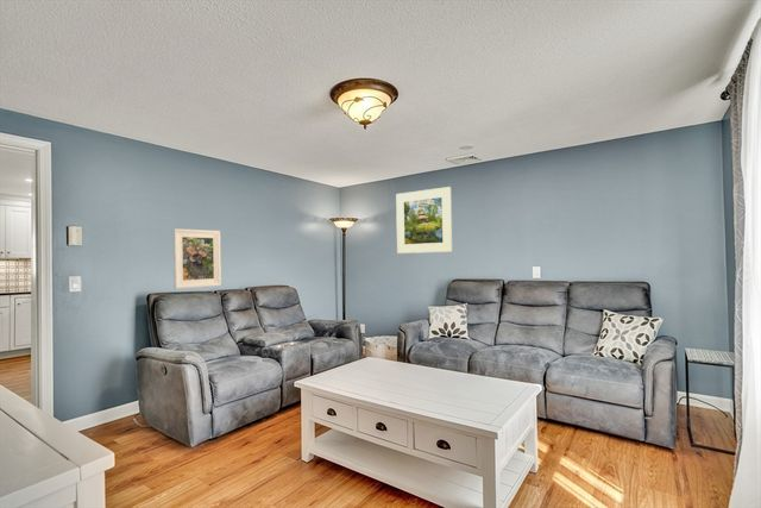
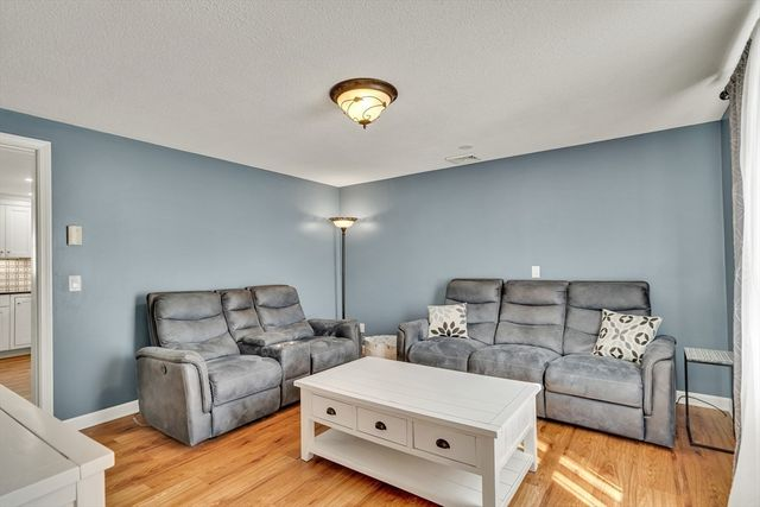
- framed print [395,186,453,255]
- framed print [172,227,222,290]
